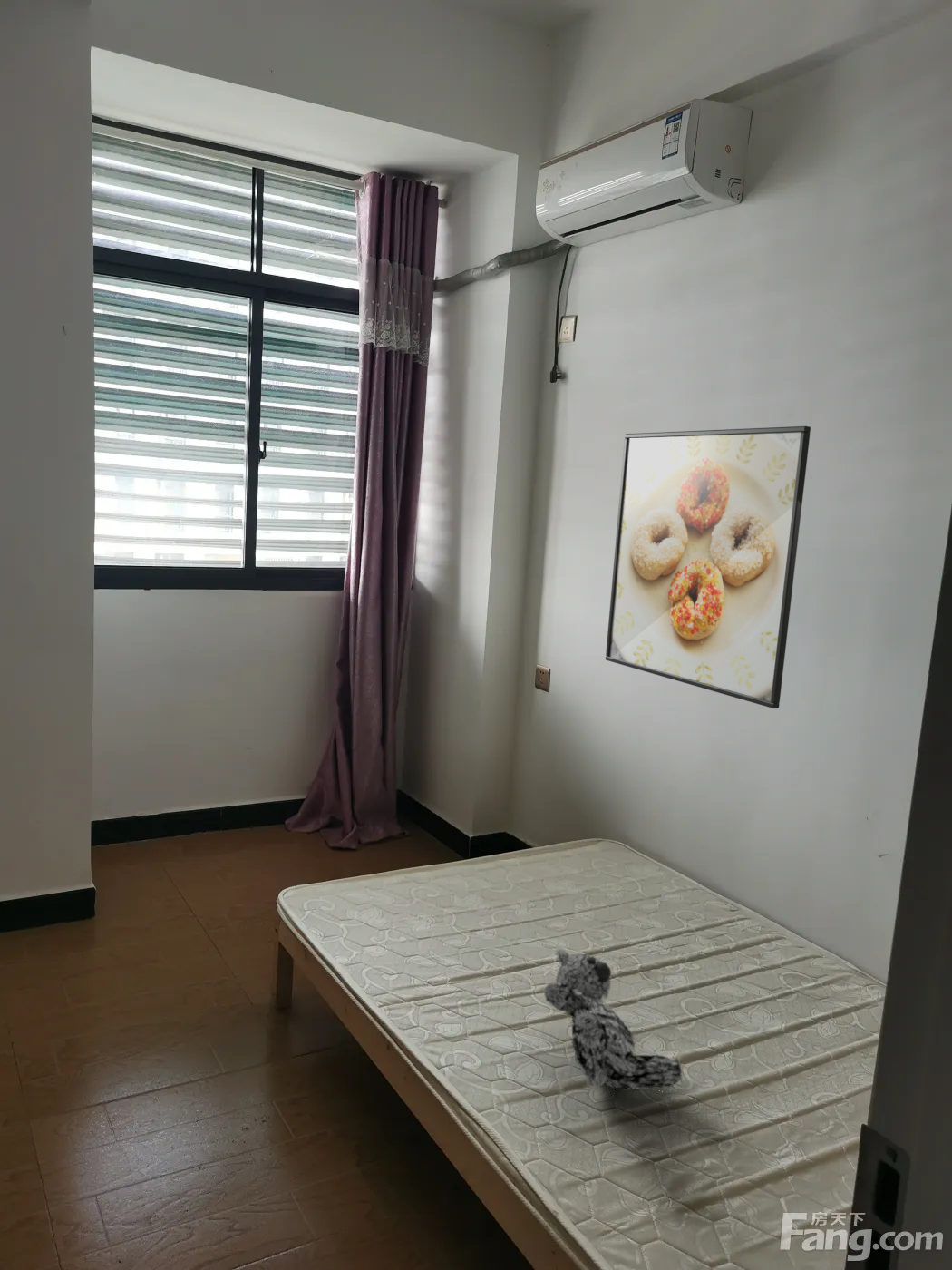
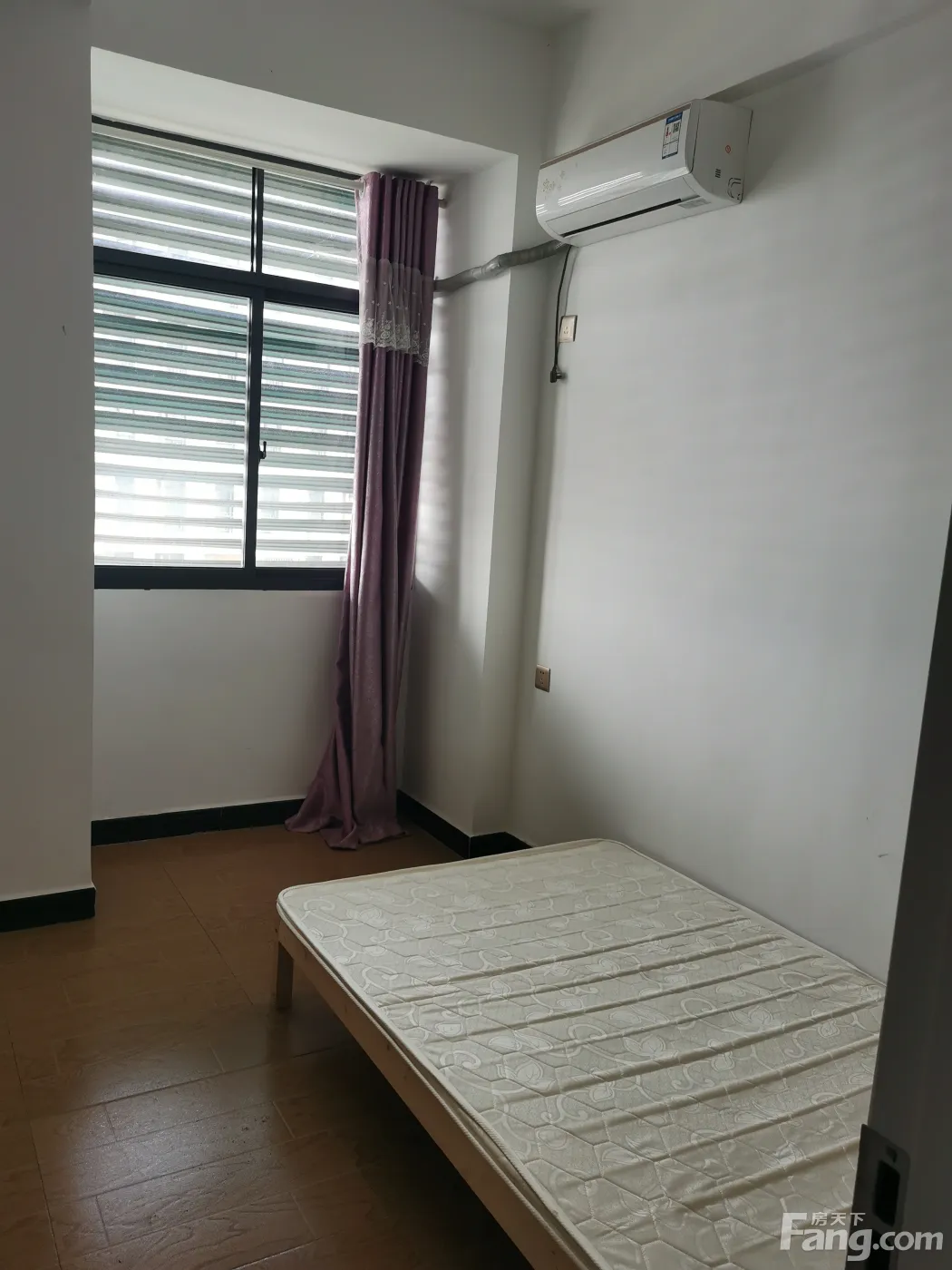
- teddy bear [542,947,685,1090]
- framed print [605,425,811,709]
